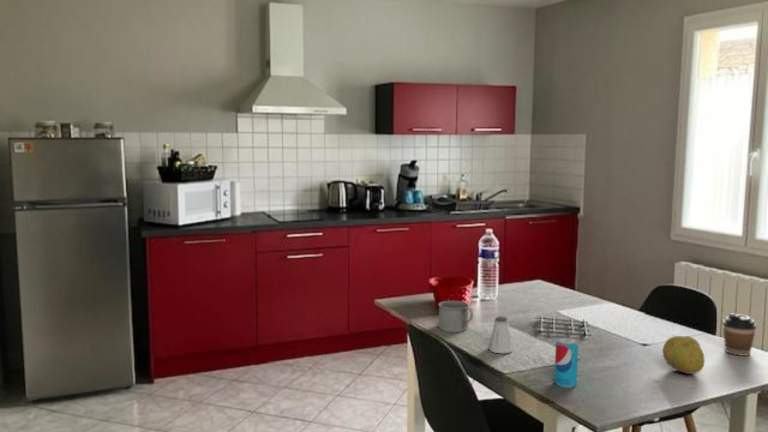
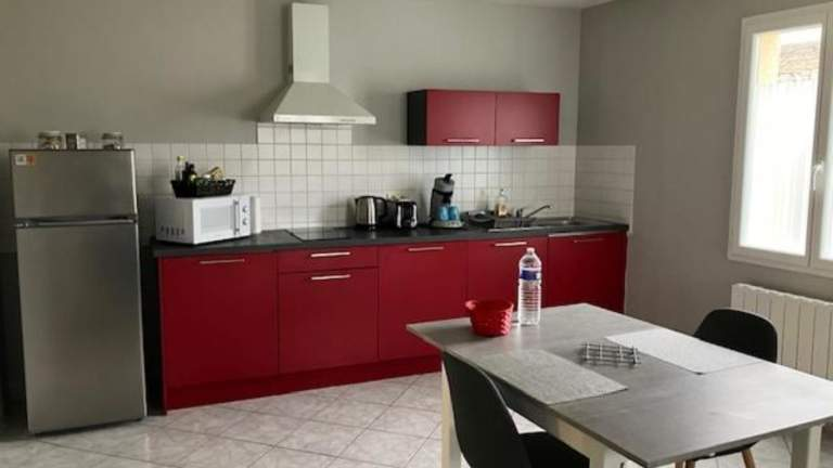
- mug [437,300,474,333]
- fruit [662,335,706,375]
- saltshaker [488,315,513,354]
- coffee cup [722,313,758,357]
- beverage can [553,337,580,388]
